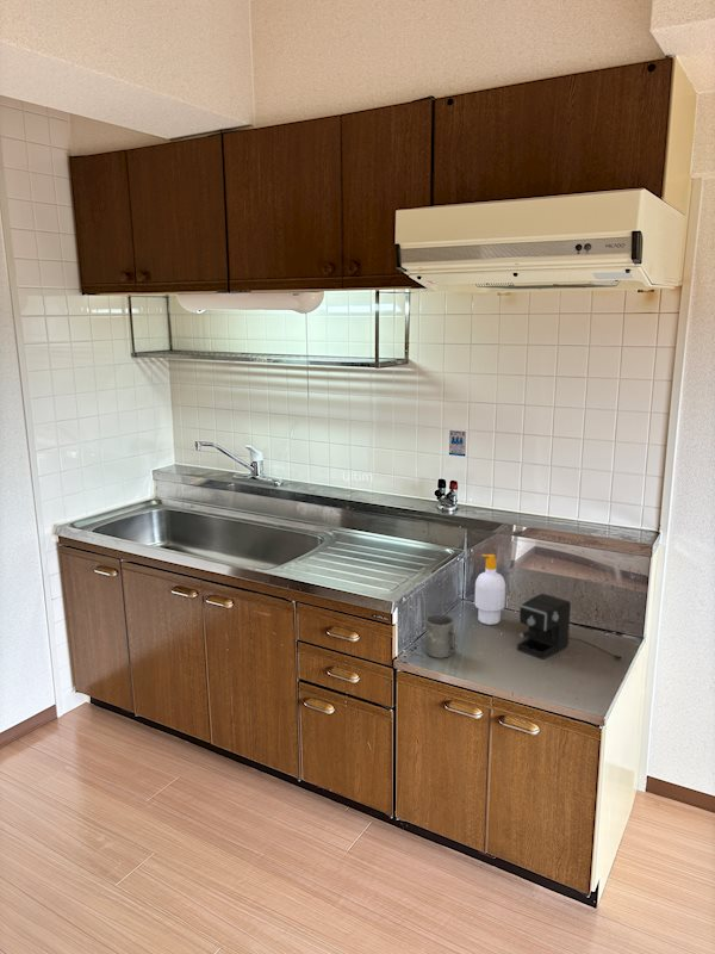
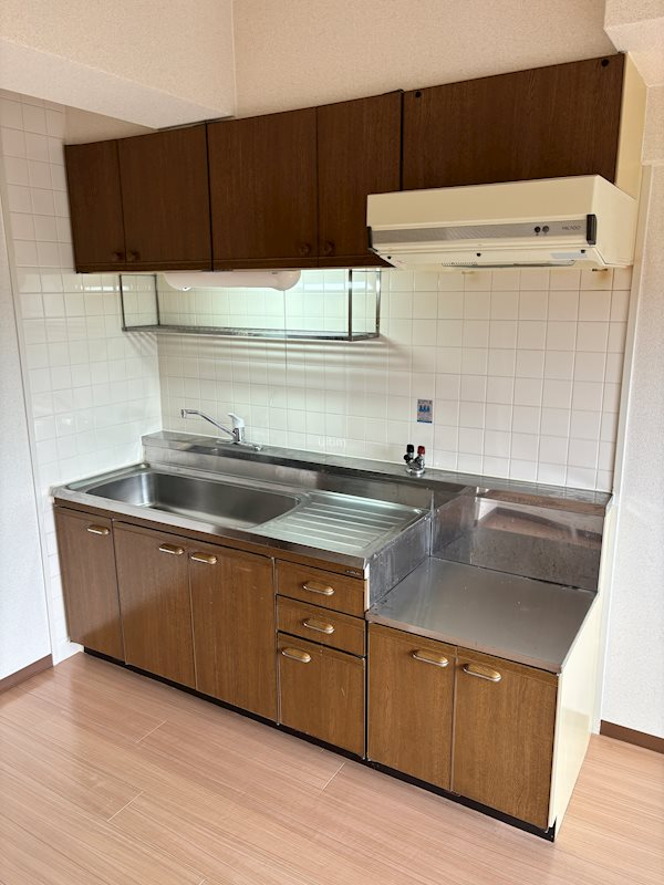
- soap bottle [473,553,506,626]
- coffee maker [516,593,623,661]
- mug [424,613,459,659]
